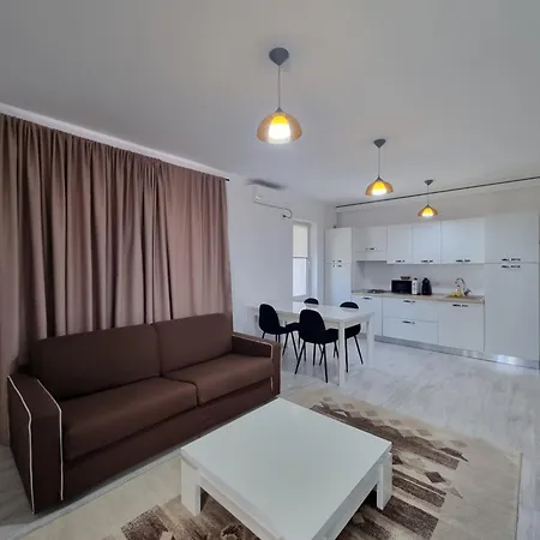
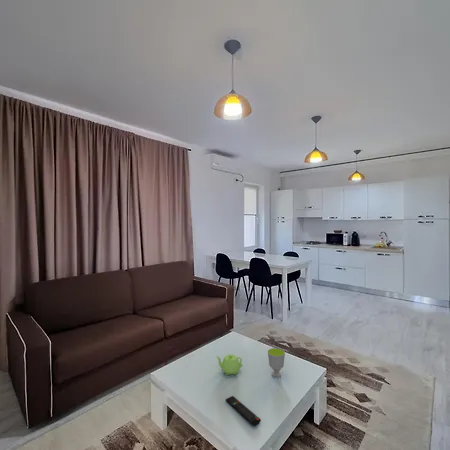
+ cup [267,347,286,378]
+ remote control [225,395,262,426]
+ teapot [215,353,244,377]
